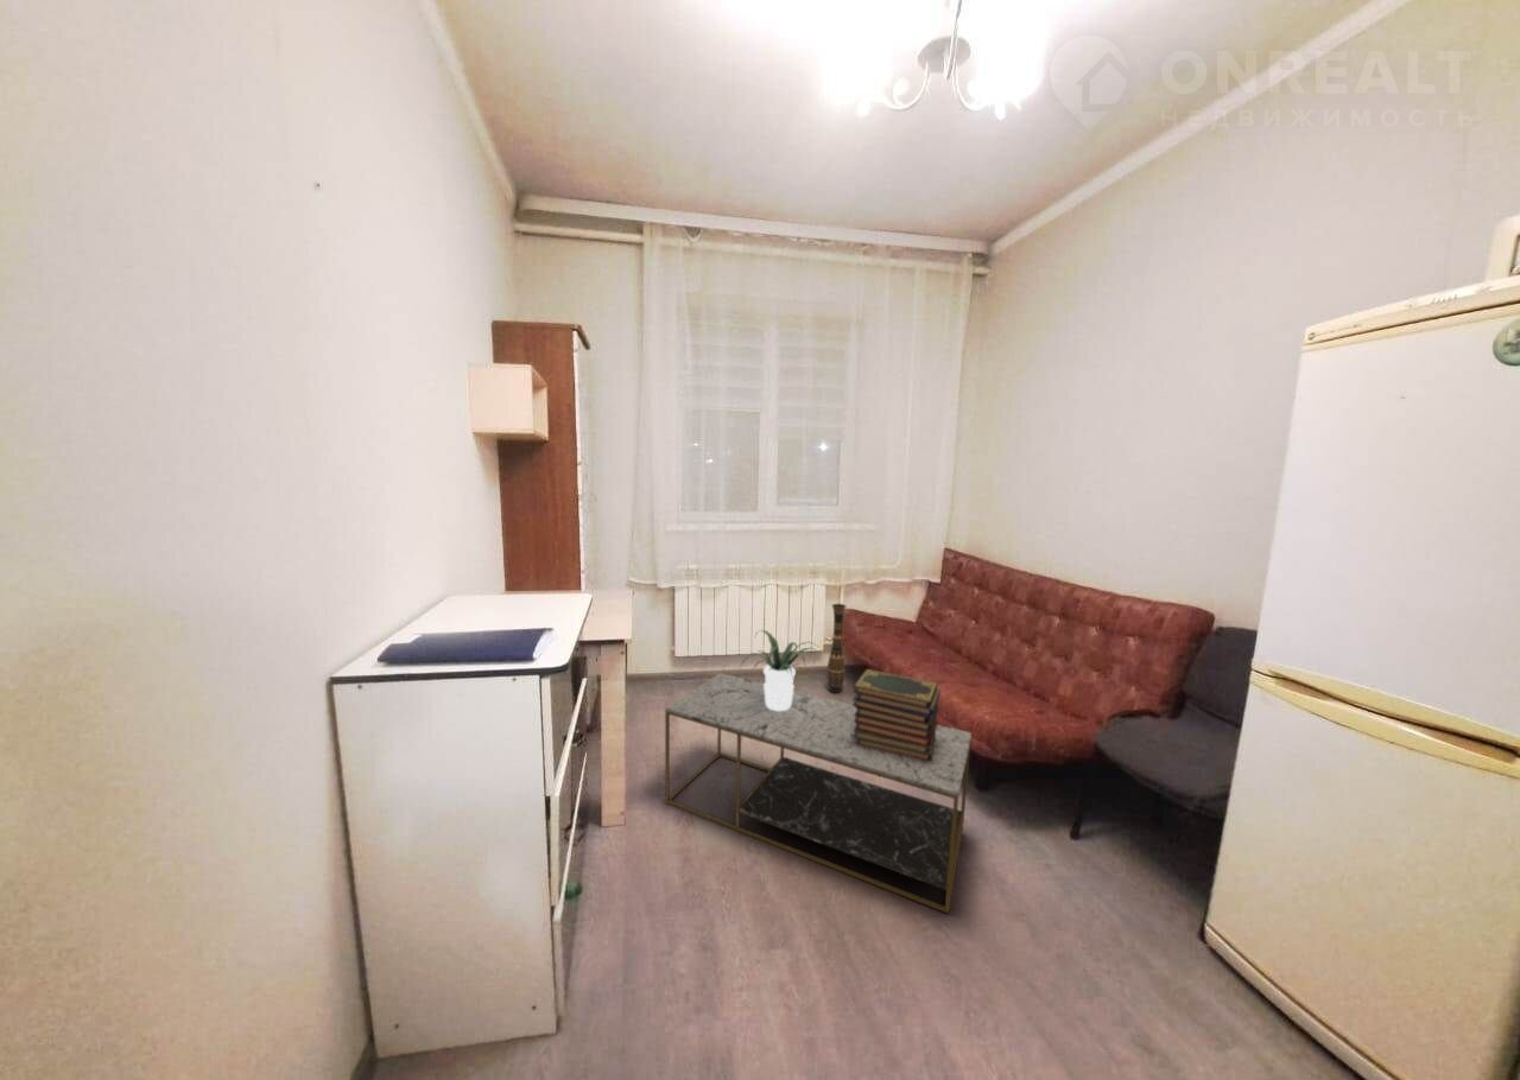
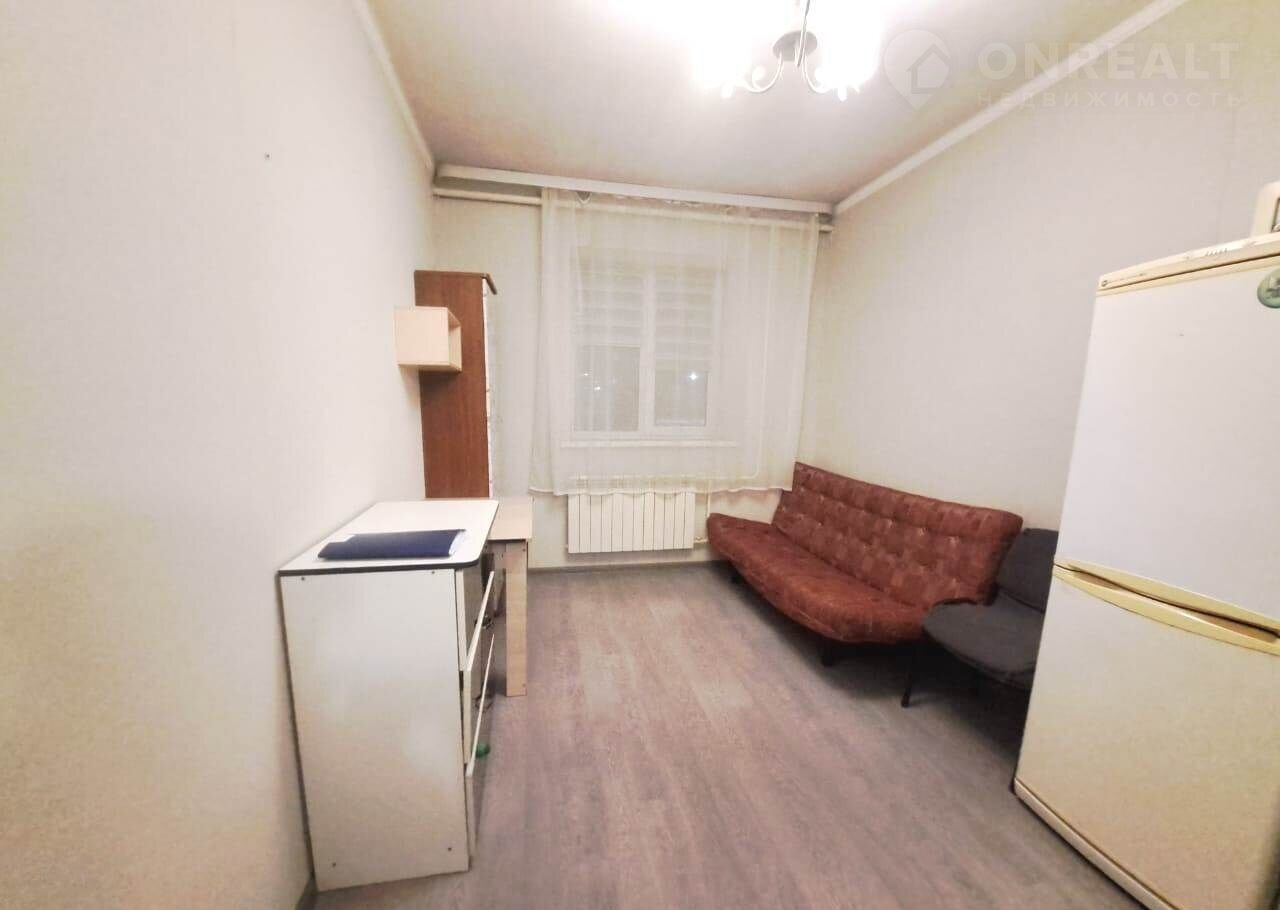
- coffee table [664,672,973,915]
- decorative vase [825,603,847,694]
- potted plant [739,629,822,711]
- book stack [851,668,942,762]
